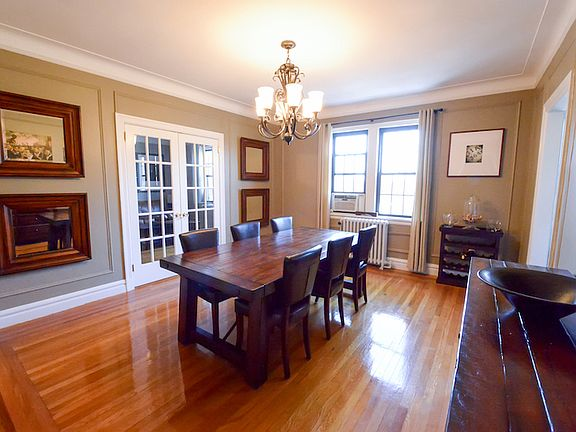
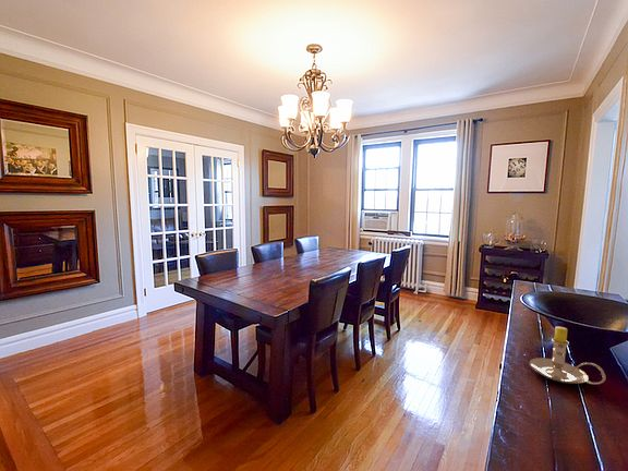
+ candlestick [528,326,606,386]
